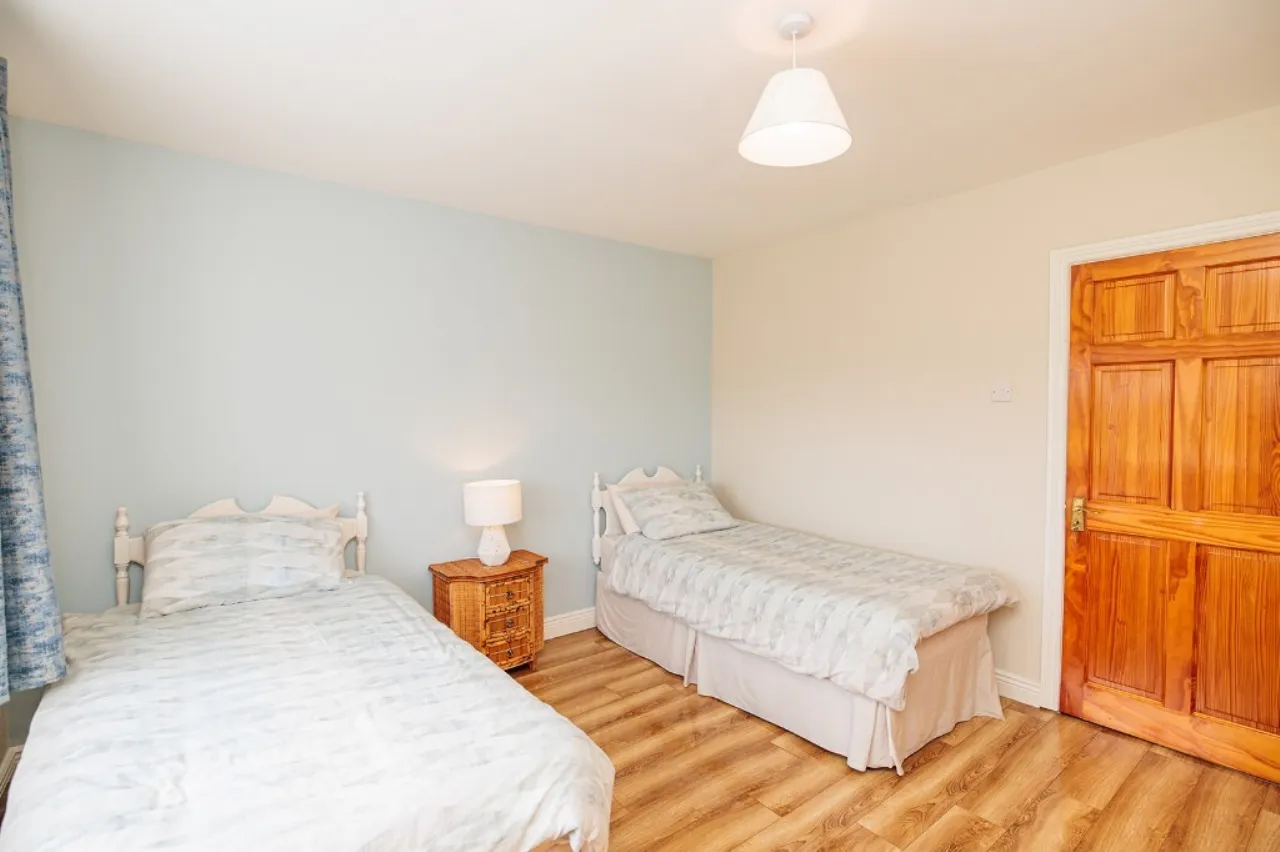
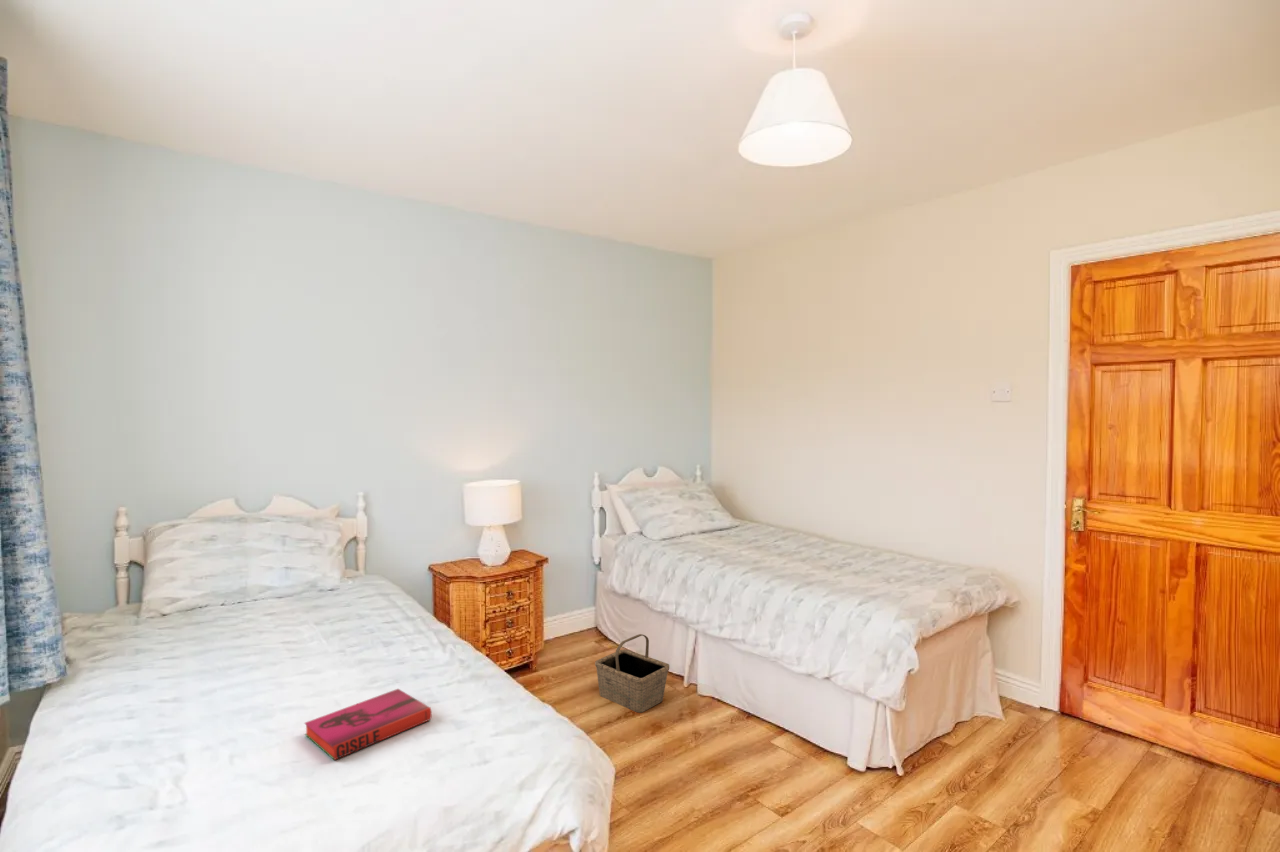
+ hardback book [303,688,433,761]
+ basket [594,633,670,713]
